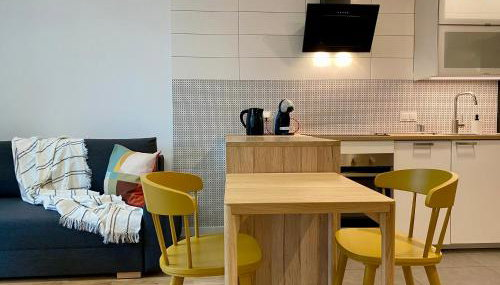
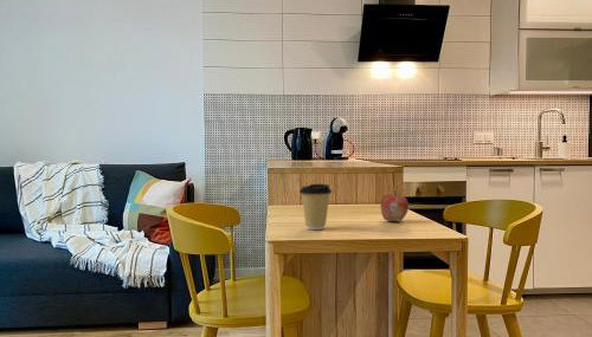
+ coffee cup [298,183,333,231]
+ fruit [380,190,410,222]
